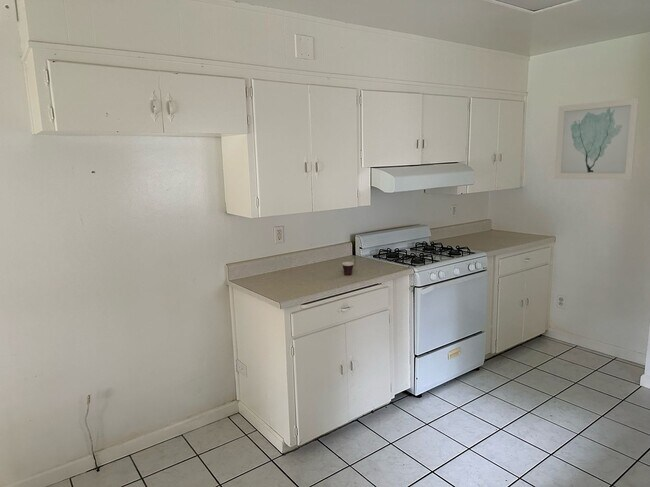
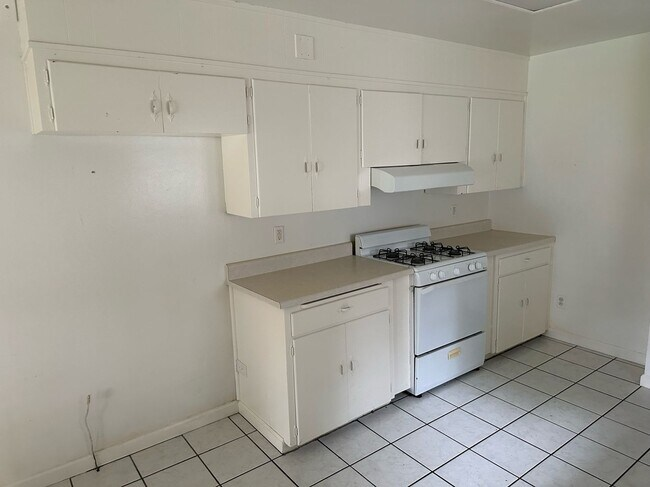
- cup [341,256,360,276]
- wall art [554,97,640,181]
